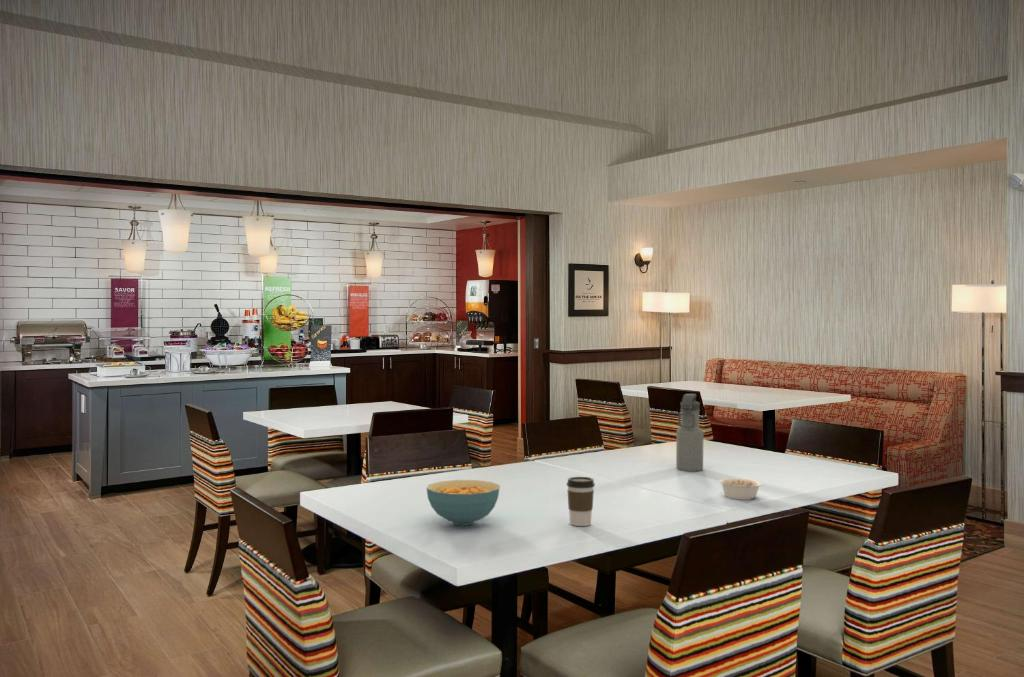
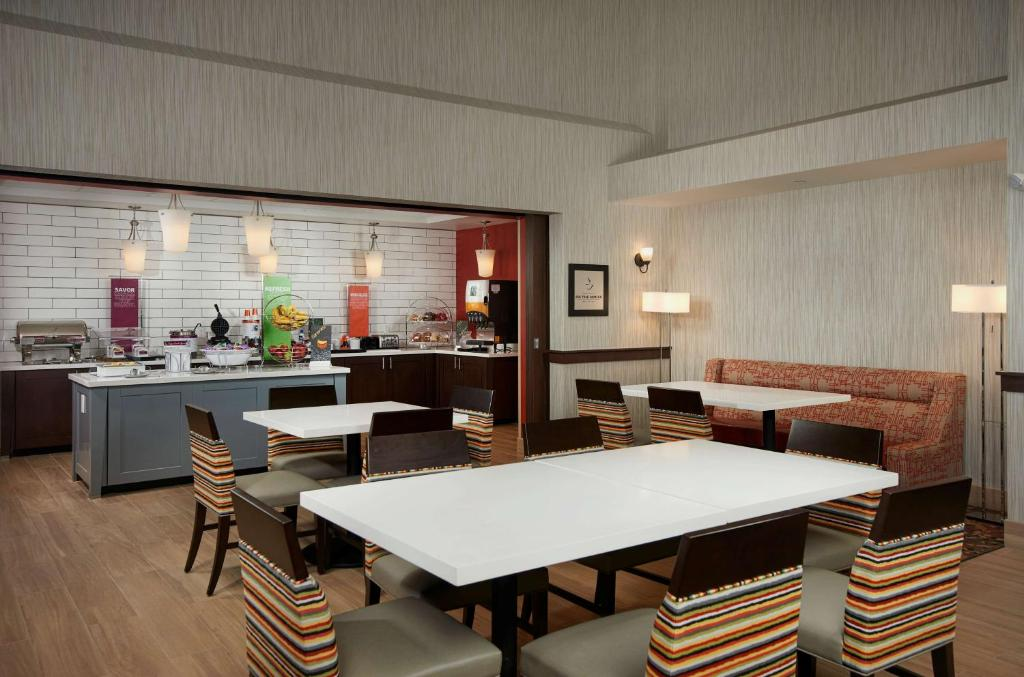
- water bottle [675,393,704,473]
- coffee cup [566,476,596,527]
- cereal bowl [426,479,501,526]
- legume [717,477,763,501]
